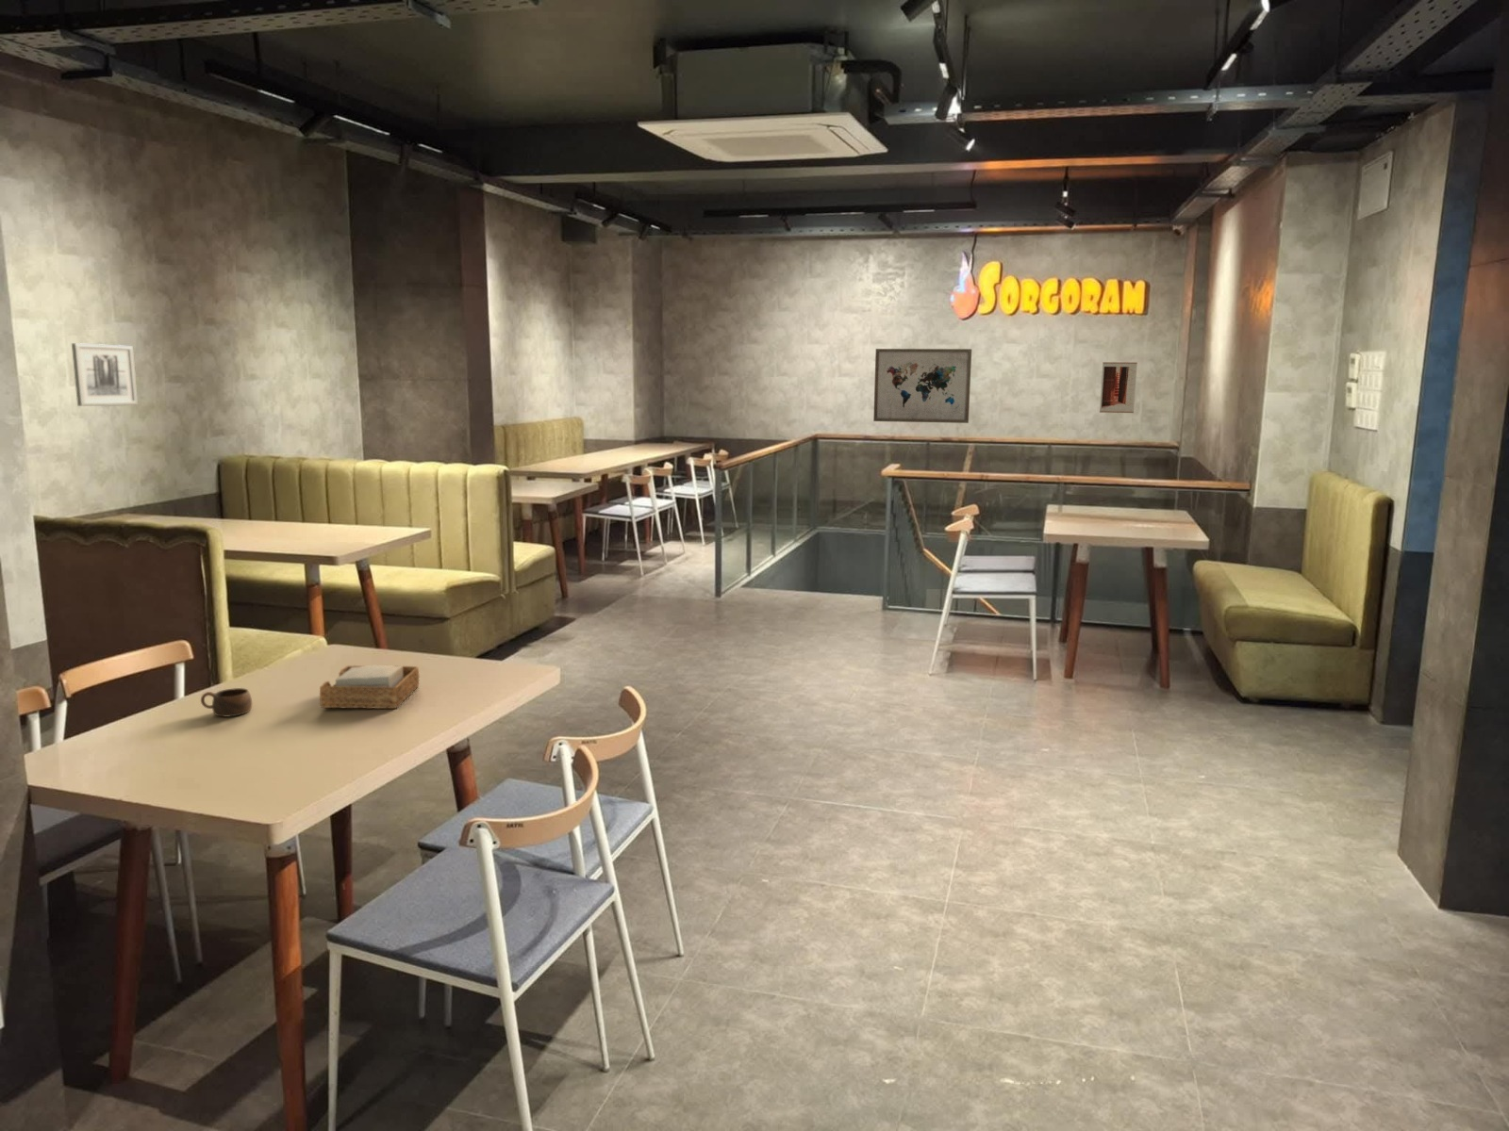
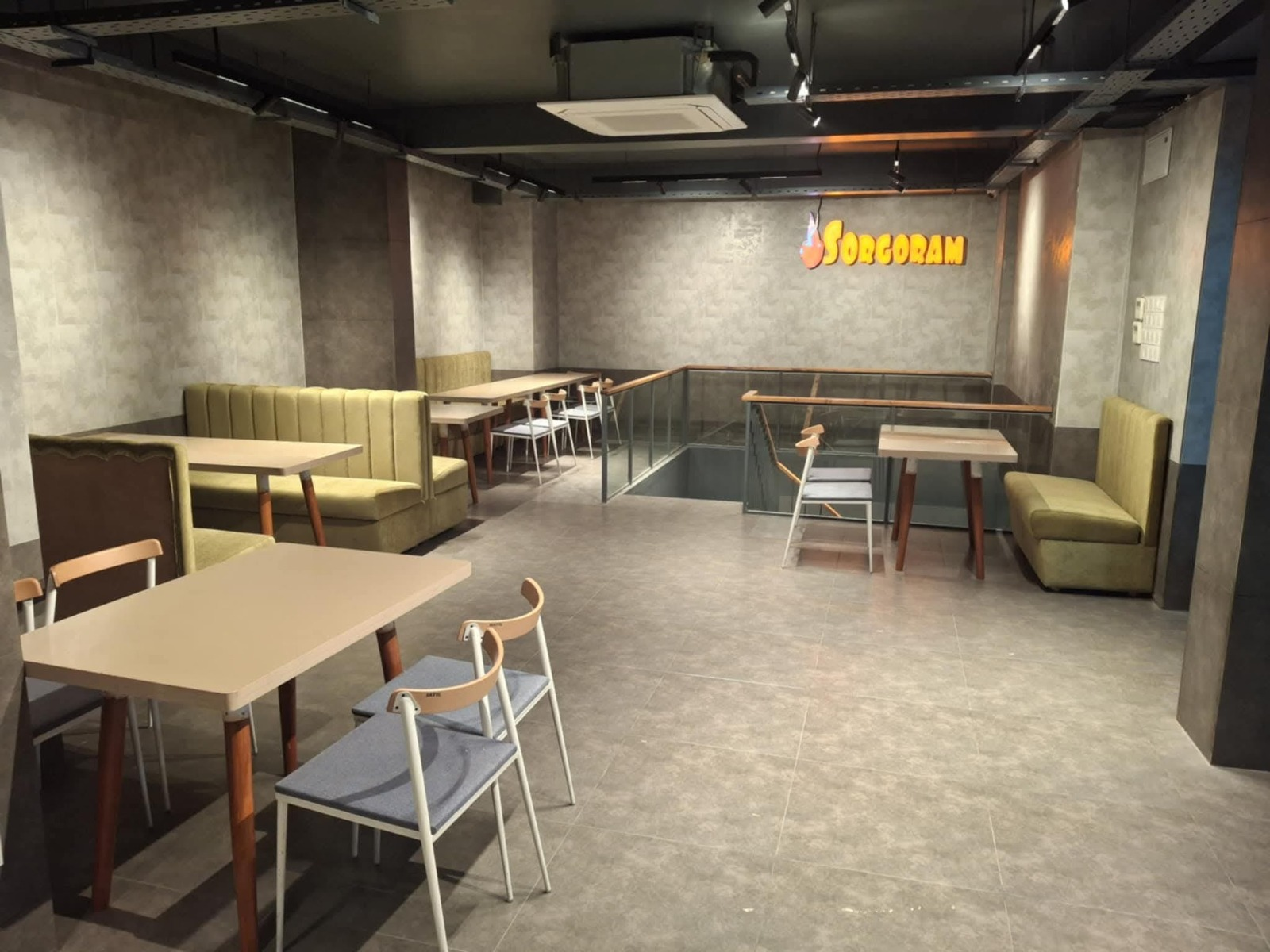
- wall art [872,348,972,424]
- cup [200,687,253,718]
- wall art [71,342,139,407]
- napkin holder [318,664,421,709]
- wall art [1099,361,1138,413]
